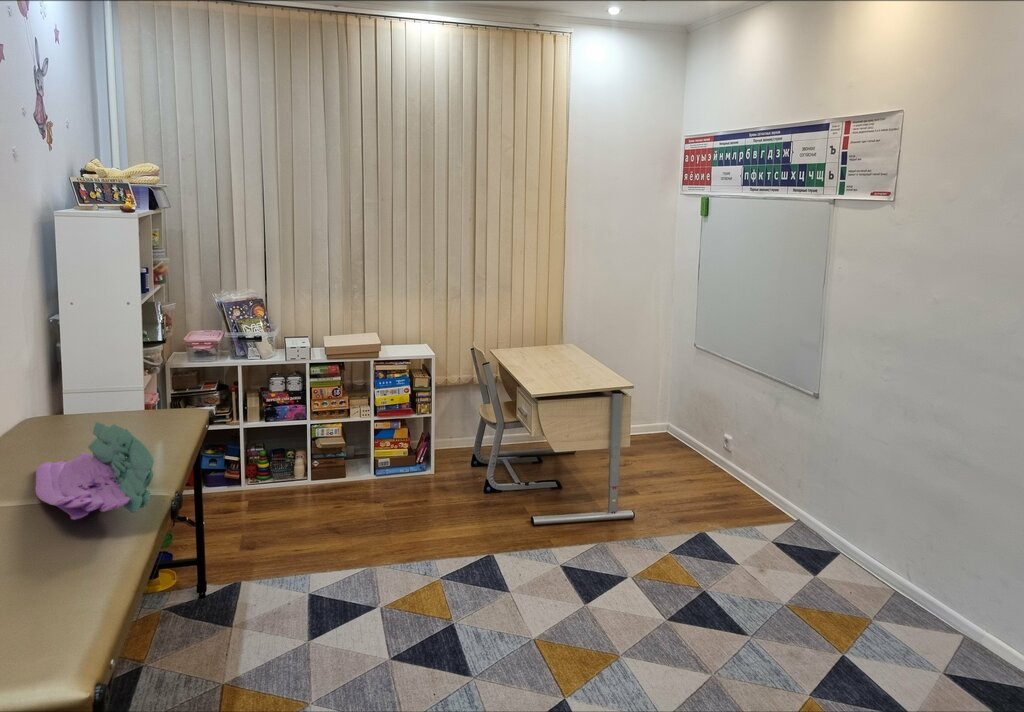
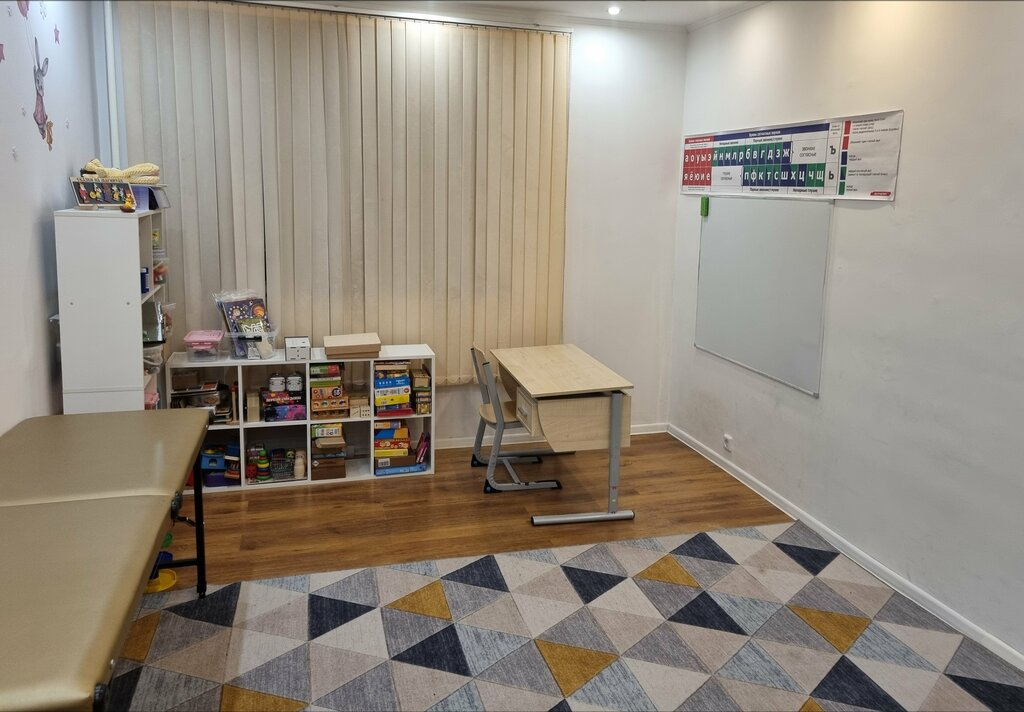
- towel [34,421,155,521]
